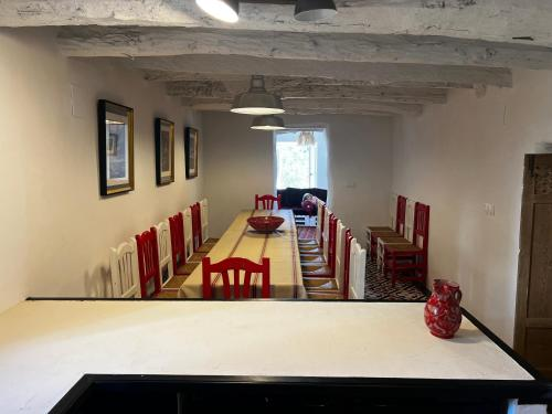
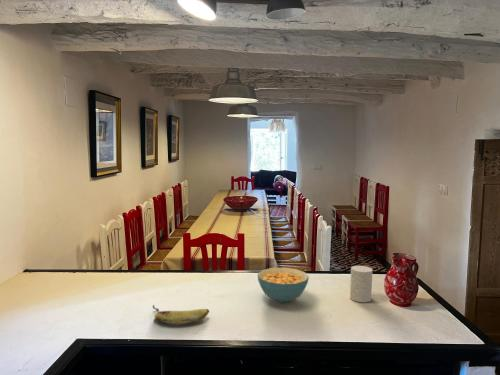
+ cereal bowl [256,267,310,303]
+ cup [349,265,374,303]
+ fruit [152,304,210,325]
